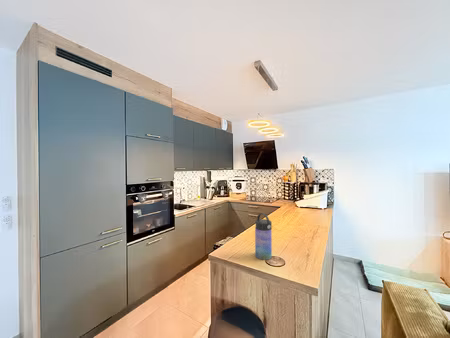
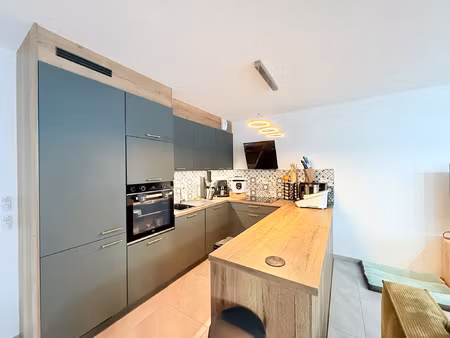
- water bottle [254,212,273,261]
